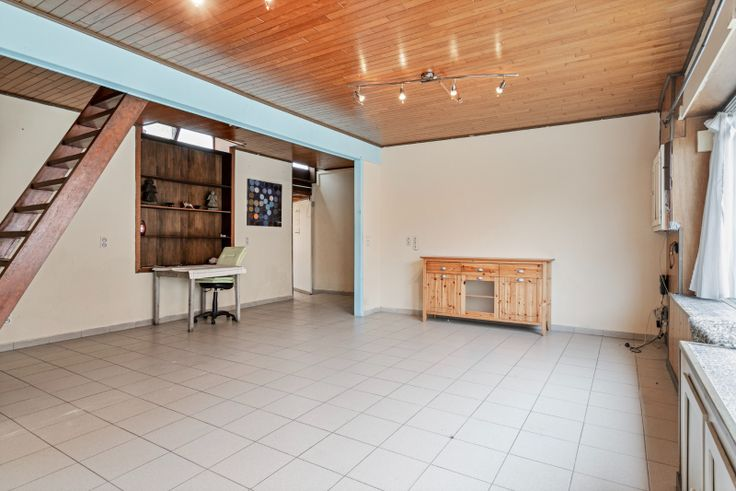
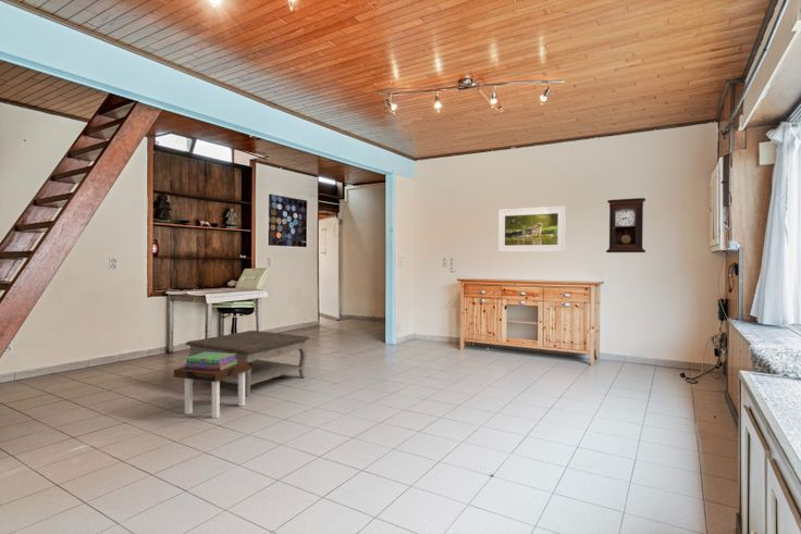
+ stack of books [184,352,237,371]
+ coffee table [185,330,310,398]
+ pendulum clock [605,197,646,253]
+ side table [173,360,252,419]
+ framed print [497,204,567,253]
